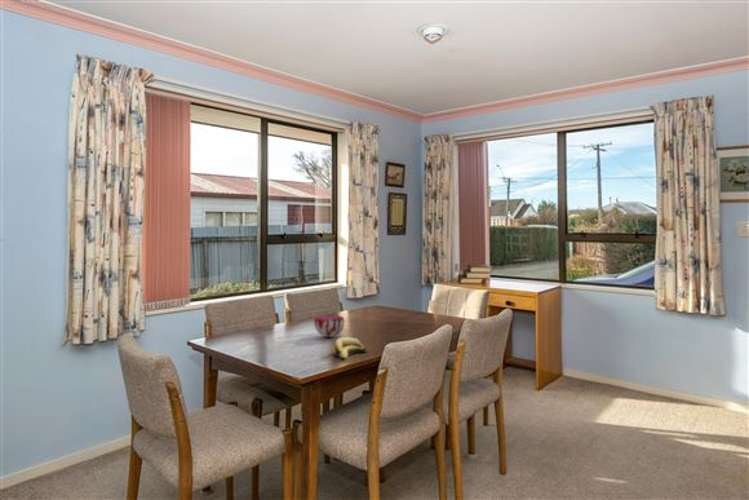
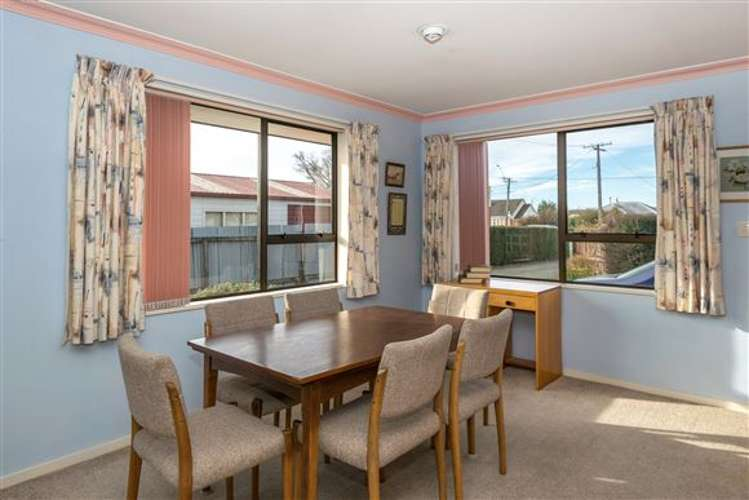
- banana [332,336,368,360]
- decorative bowl [313,315,345,338]
